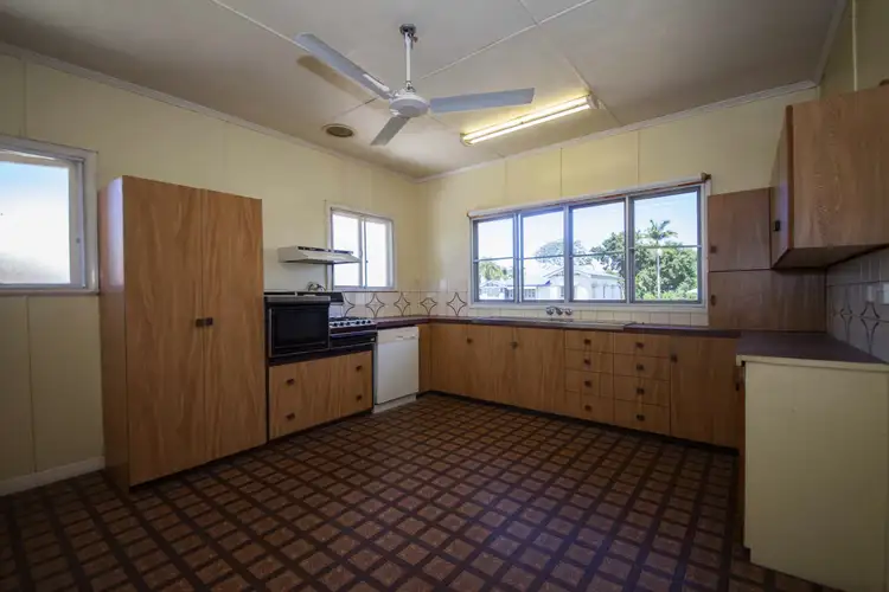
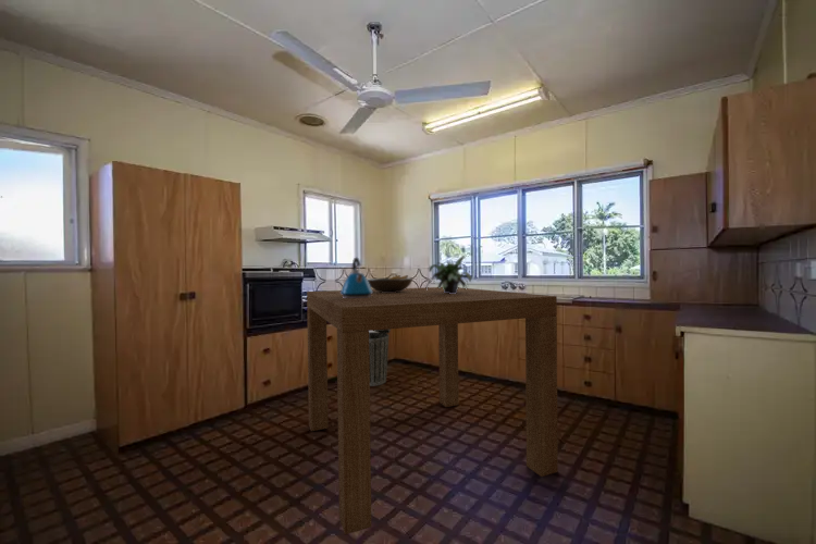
+ trash can [369,329,392,387]
+ potted plant [425,256,473,294]
+ kettle [341,256,372,298]
+ table [306,286,559,535]
+ fruit bowl [367,274,413,293]
